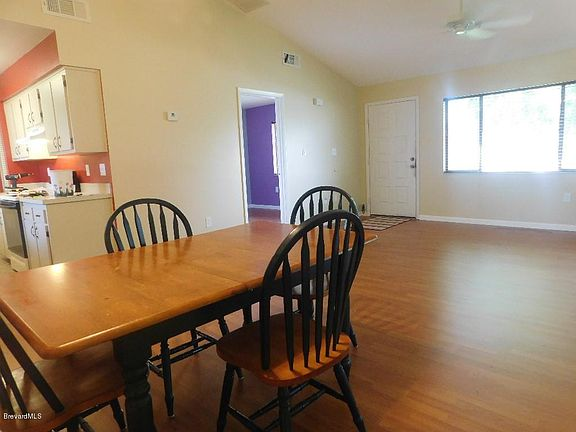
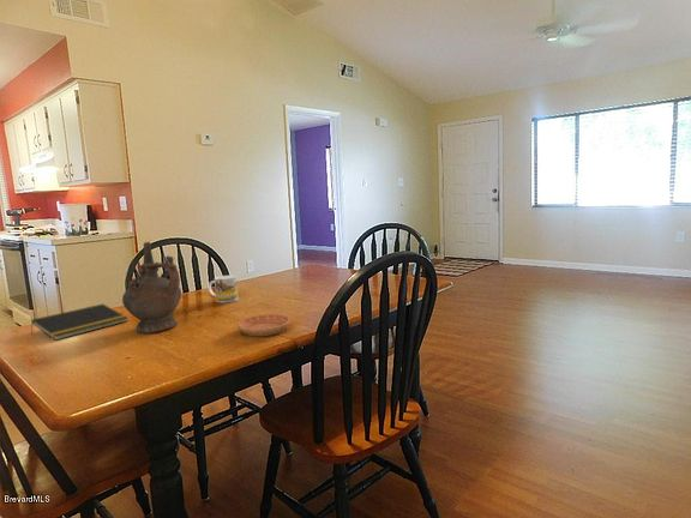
+ notepad [30,303,128,342]
+ mug [208,275,239,305]
+ ceremonial vessel [121,241,182,335]
+ saucer [236,313,292,337]
